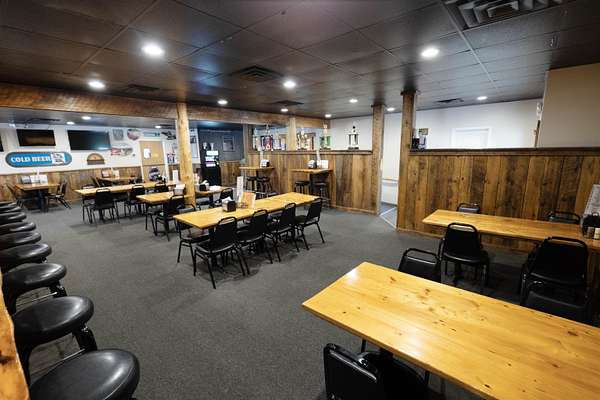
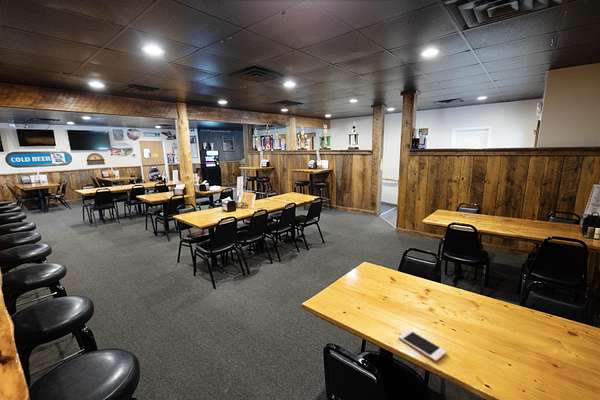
+ cell phone [398,329,448,362]
